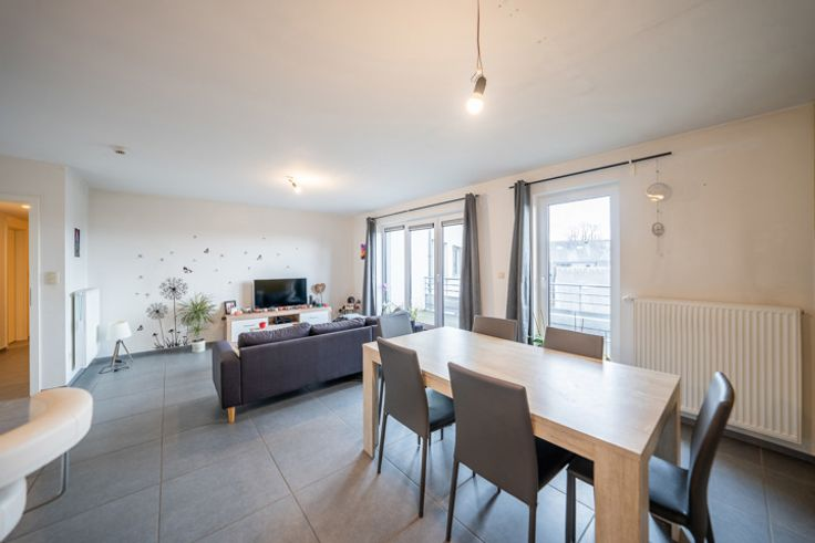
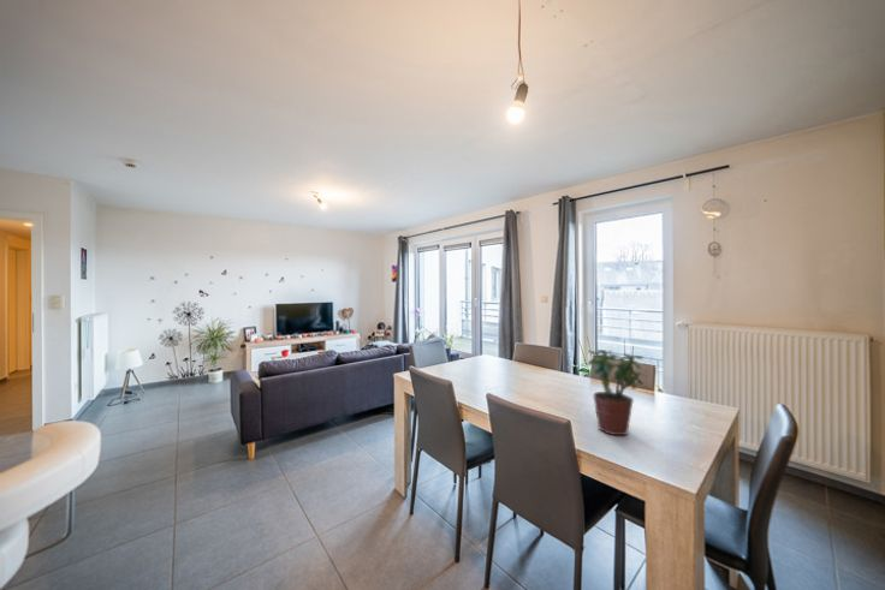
+ potted plant [587,348,647,437]
